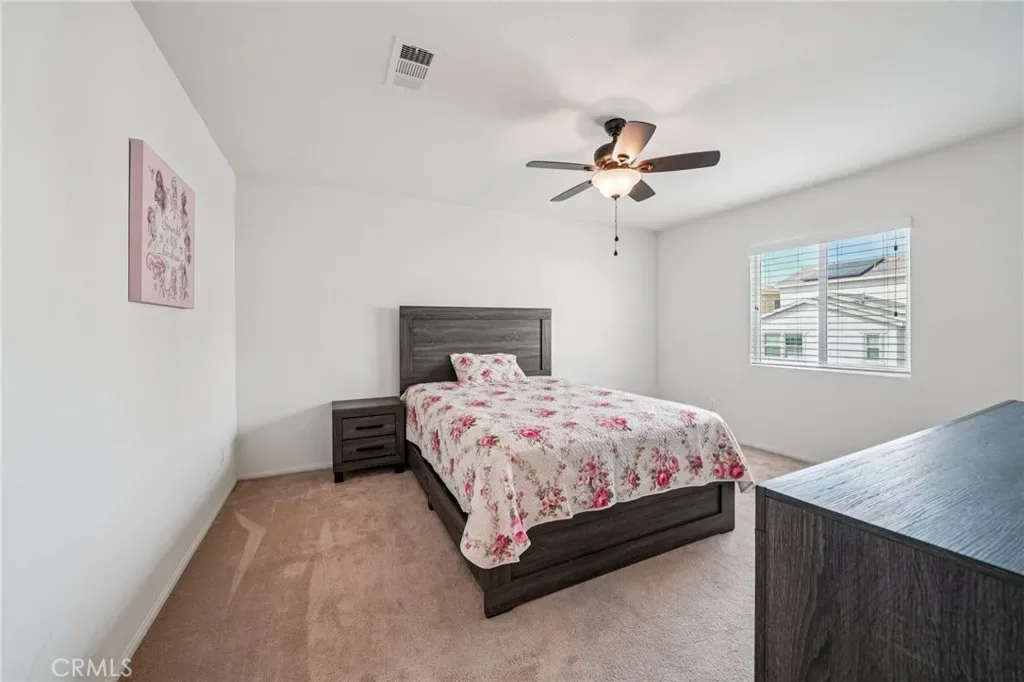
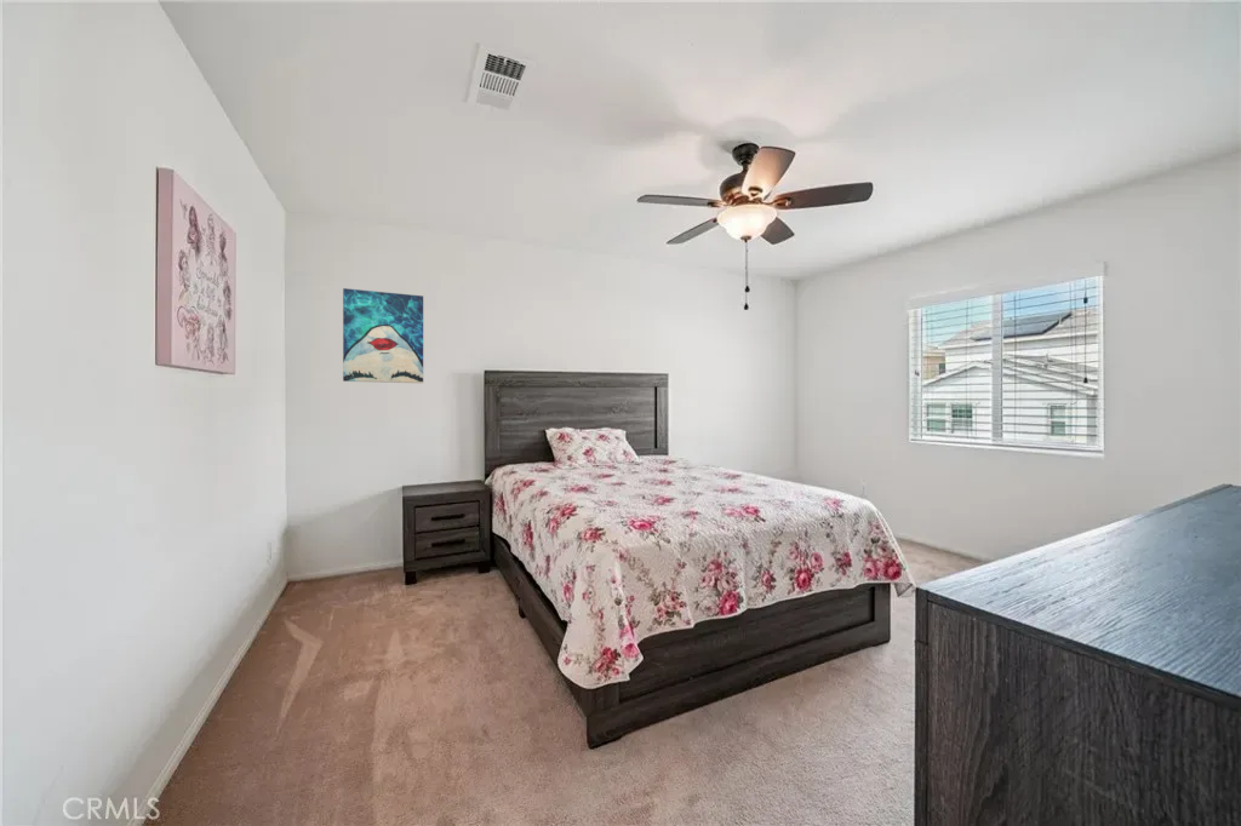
+ wall art [342,287,424,384]
